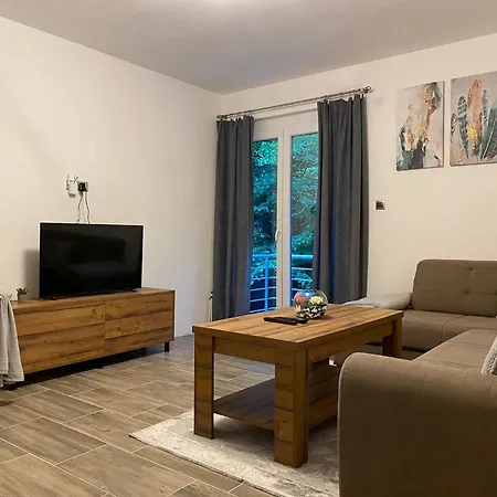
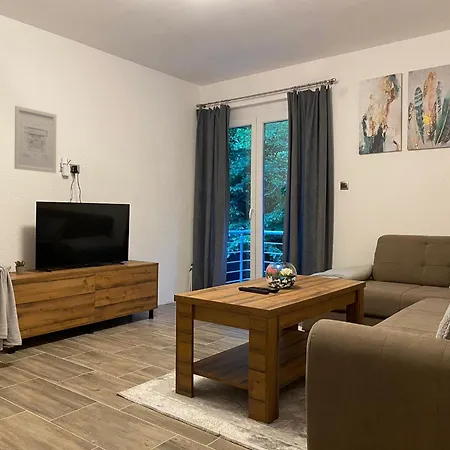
+ wall art [14,105,57,174]
